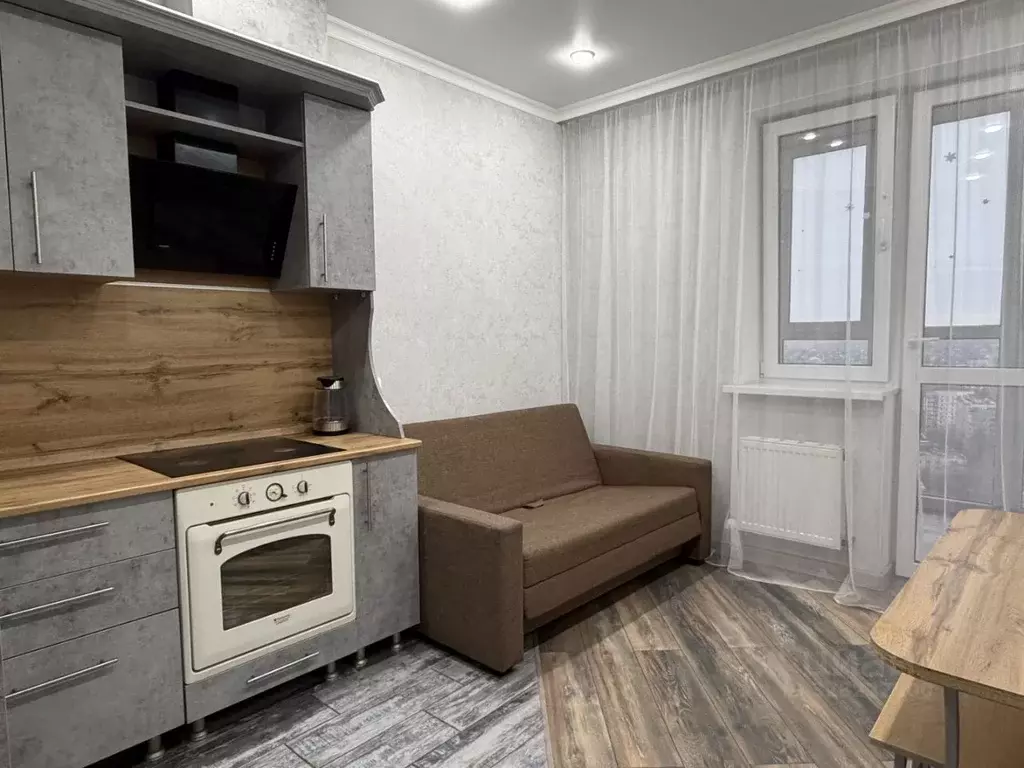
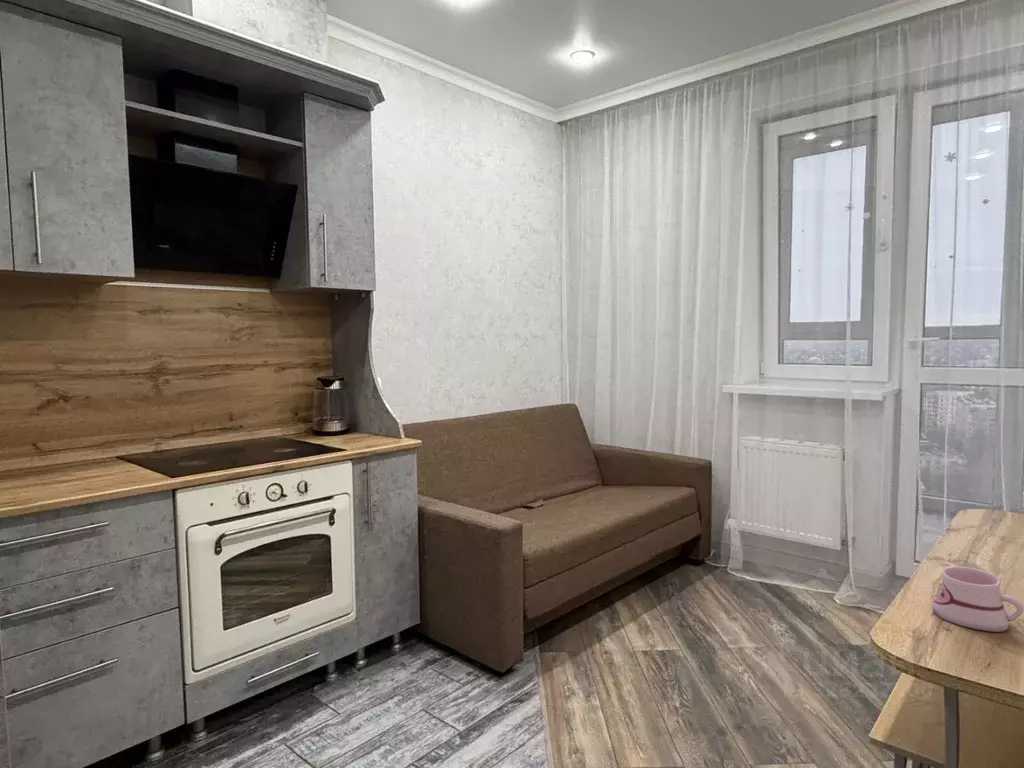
+ mug [932,566,1024,633]
